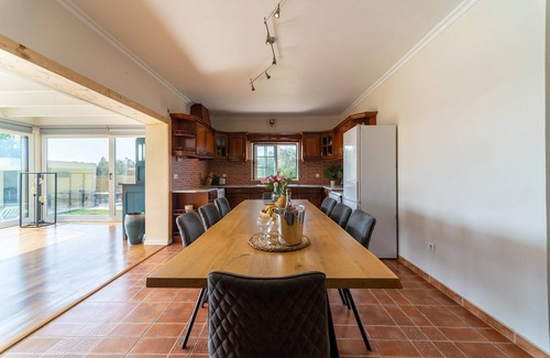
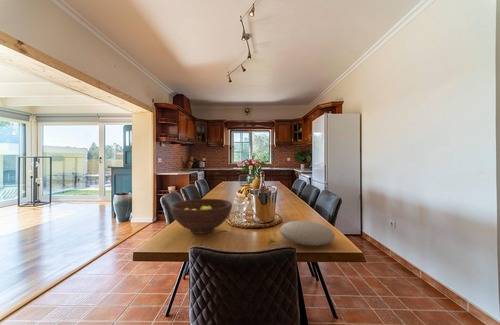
+ plate [279,220,336,247]
+ fruit bowl [170,198,233,235]
